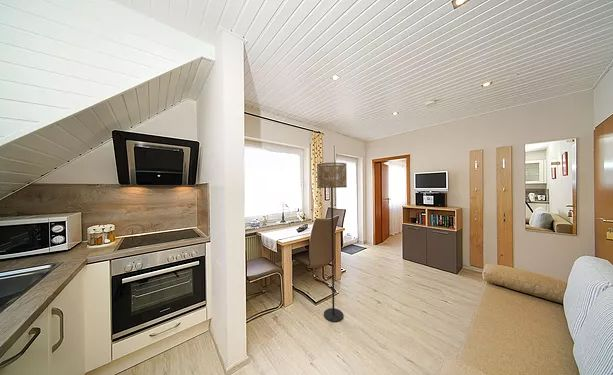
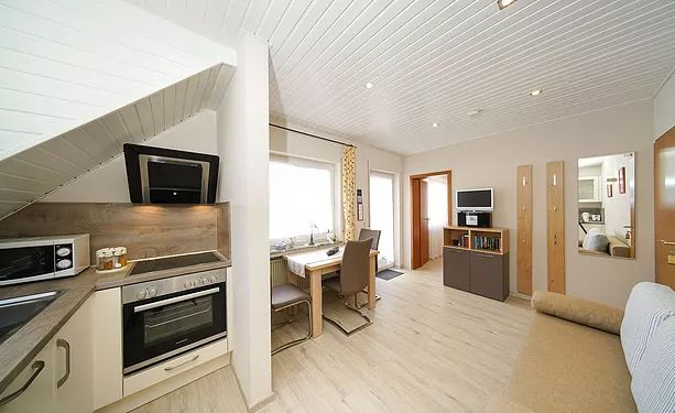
- floor lamp [316,162,348,323]
